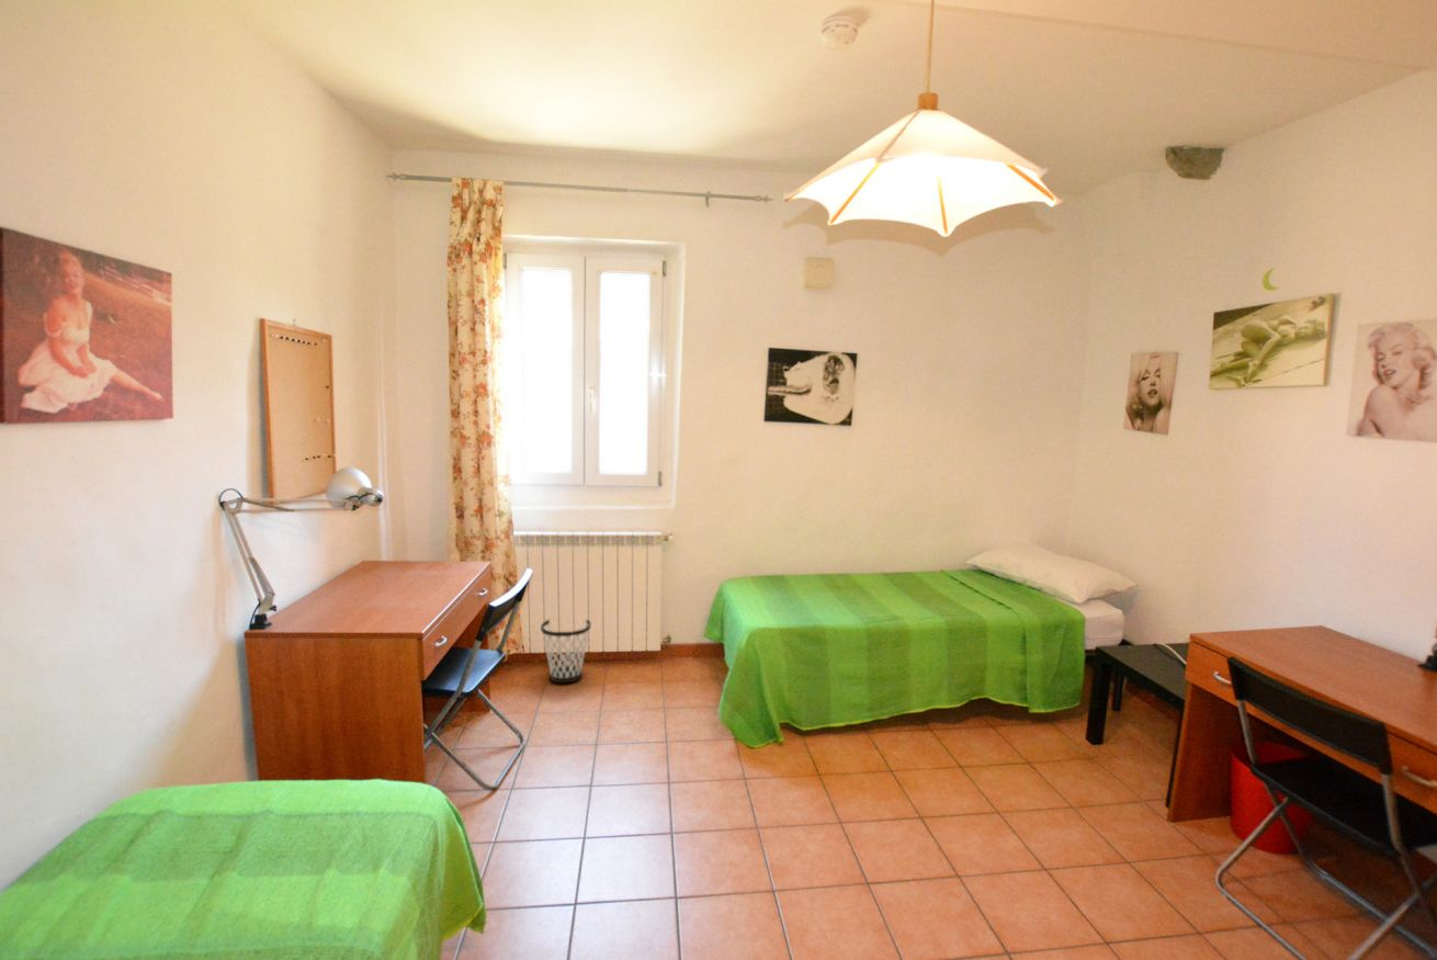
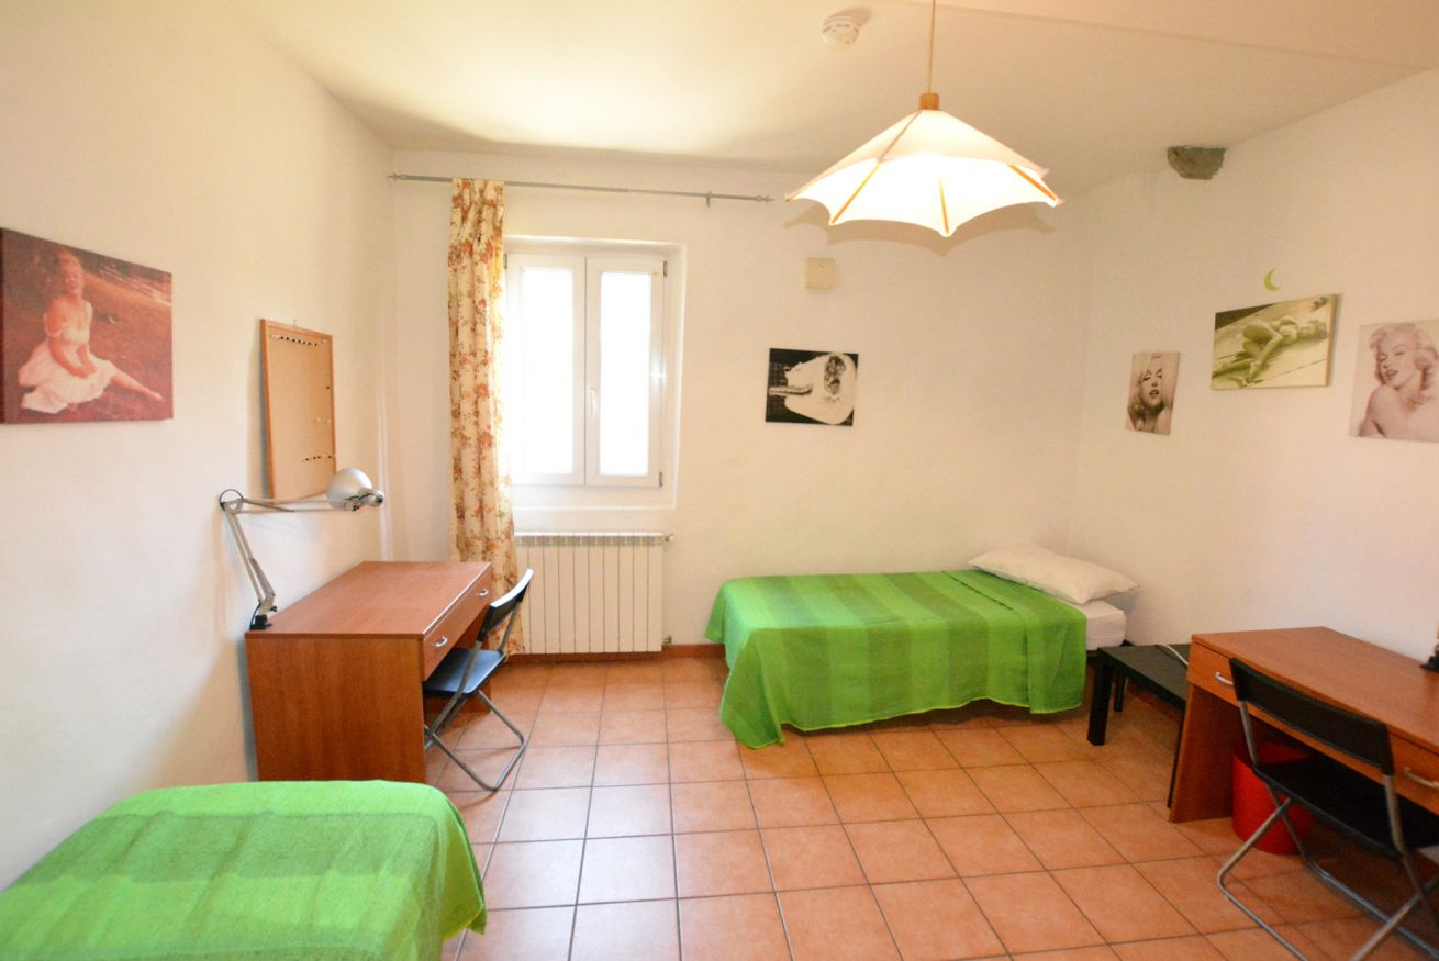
- wastebasket [540,619,592,685]
